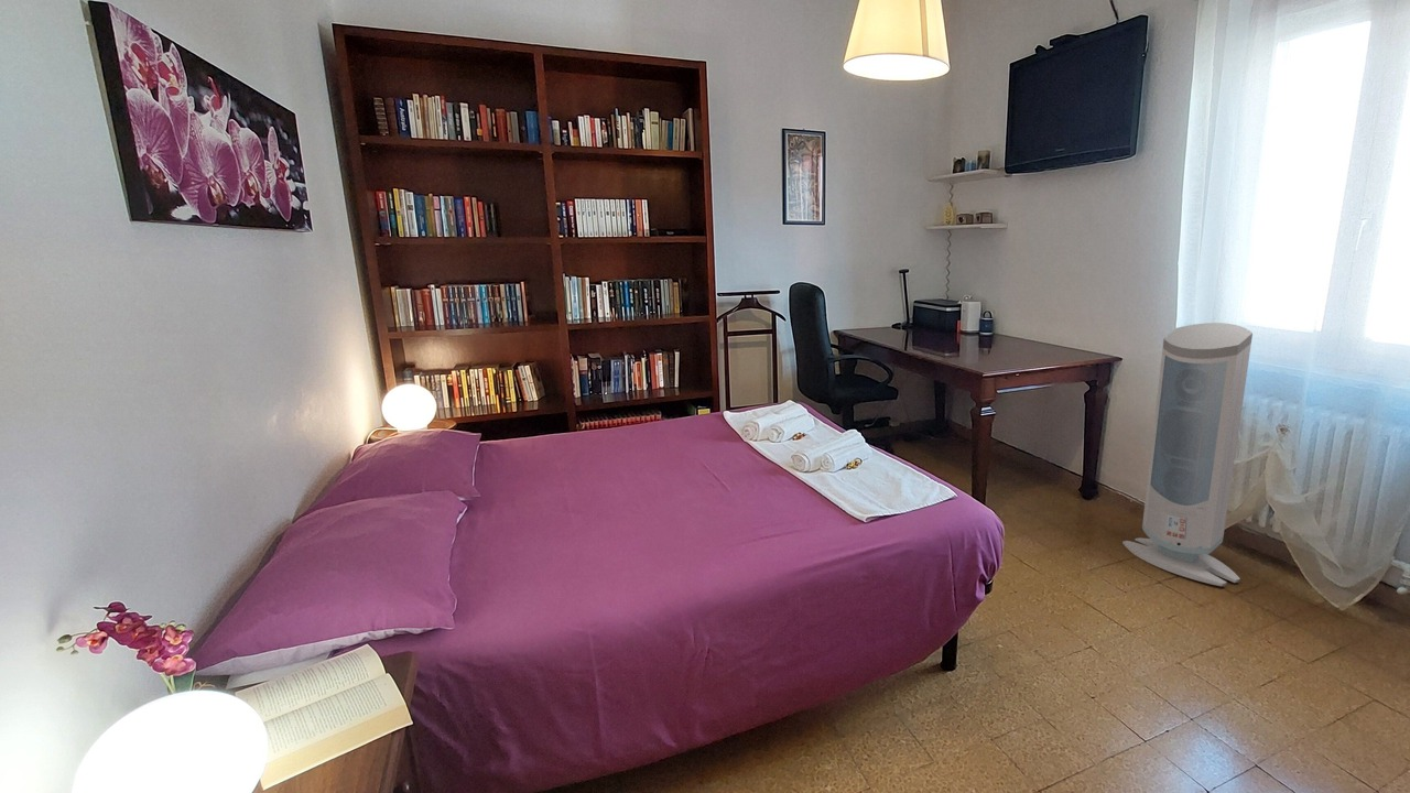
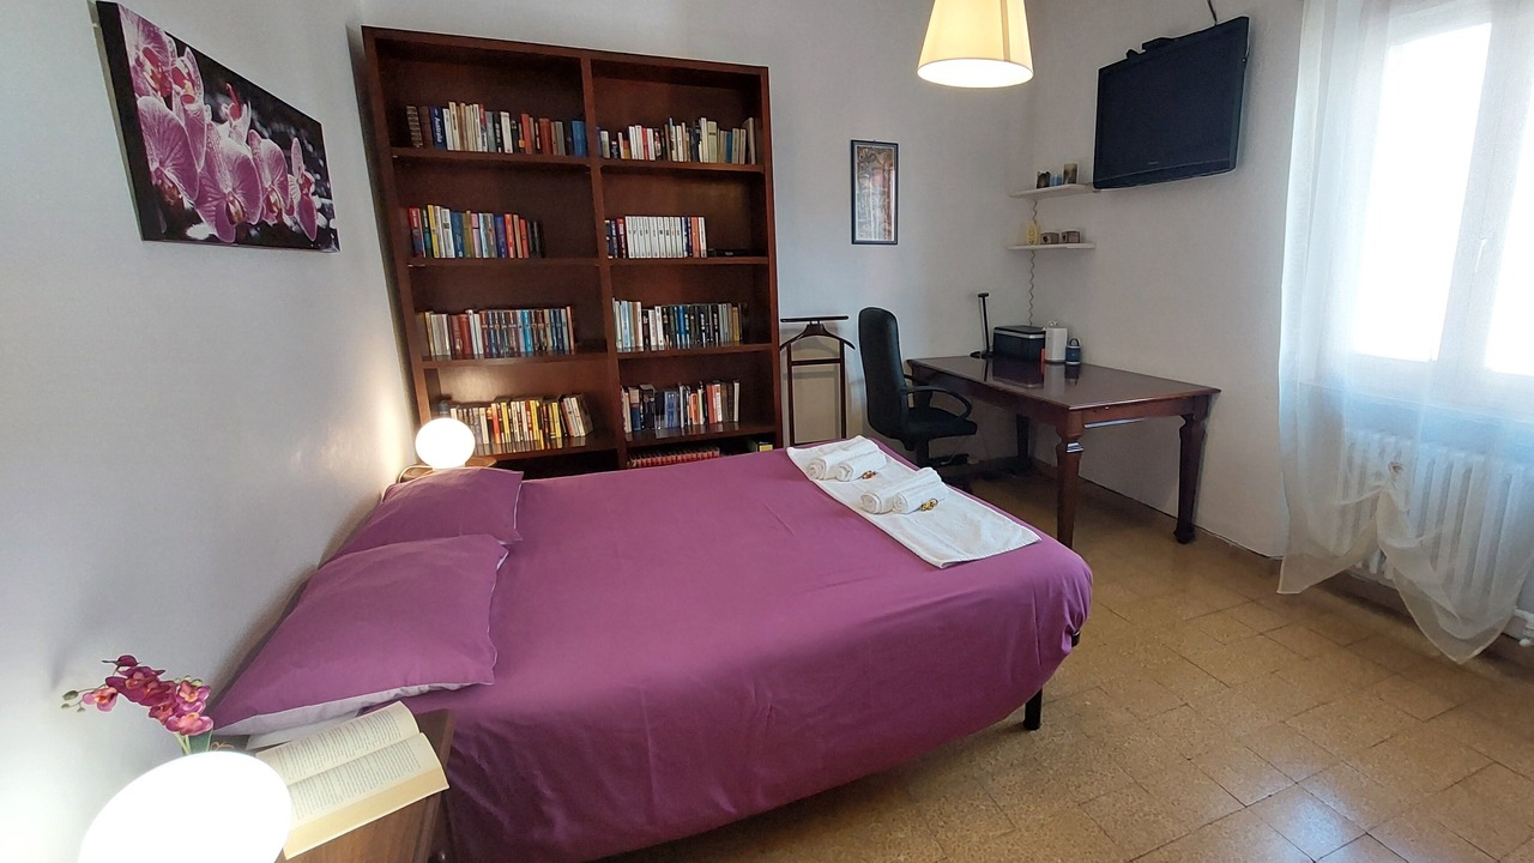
- air purifier [1121,322,1254,587]
